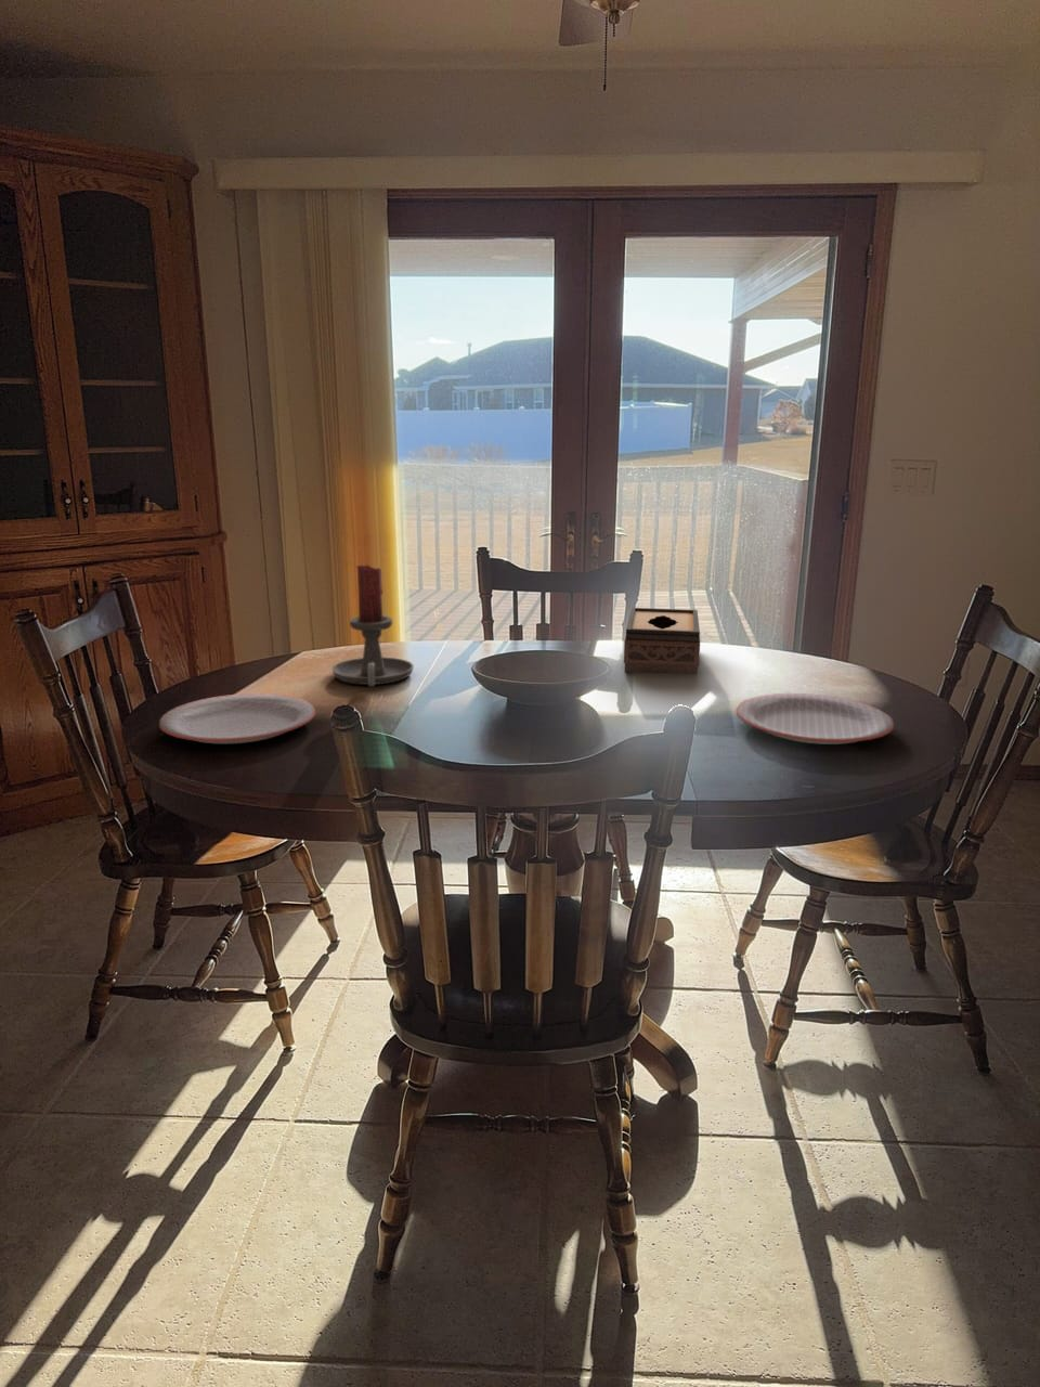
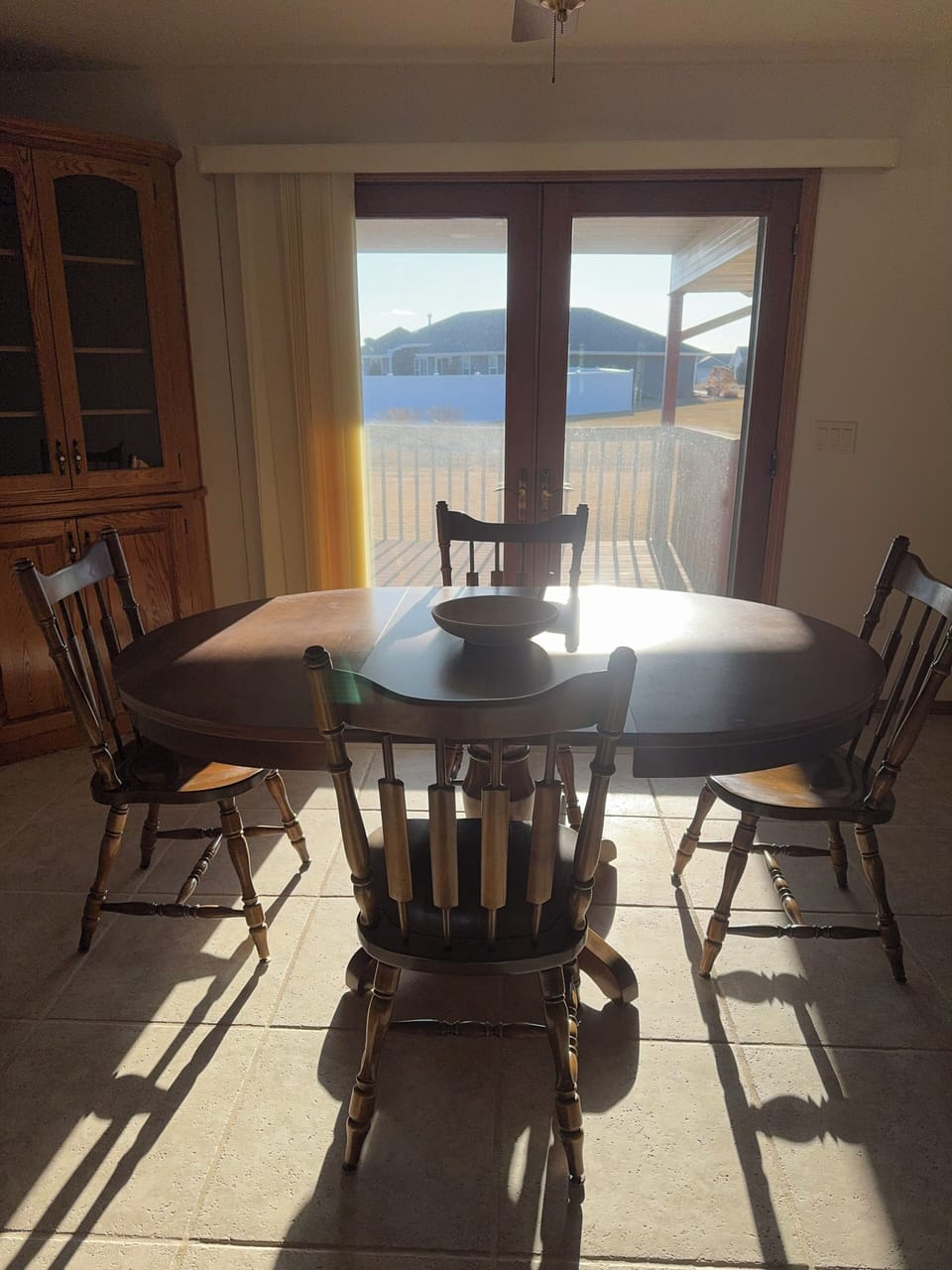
- plate [734,692,895,746]
- candle holder [330,564,415,687]
- tissue box [623,607,701,674]
- plate [158,692,317,745]
